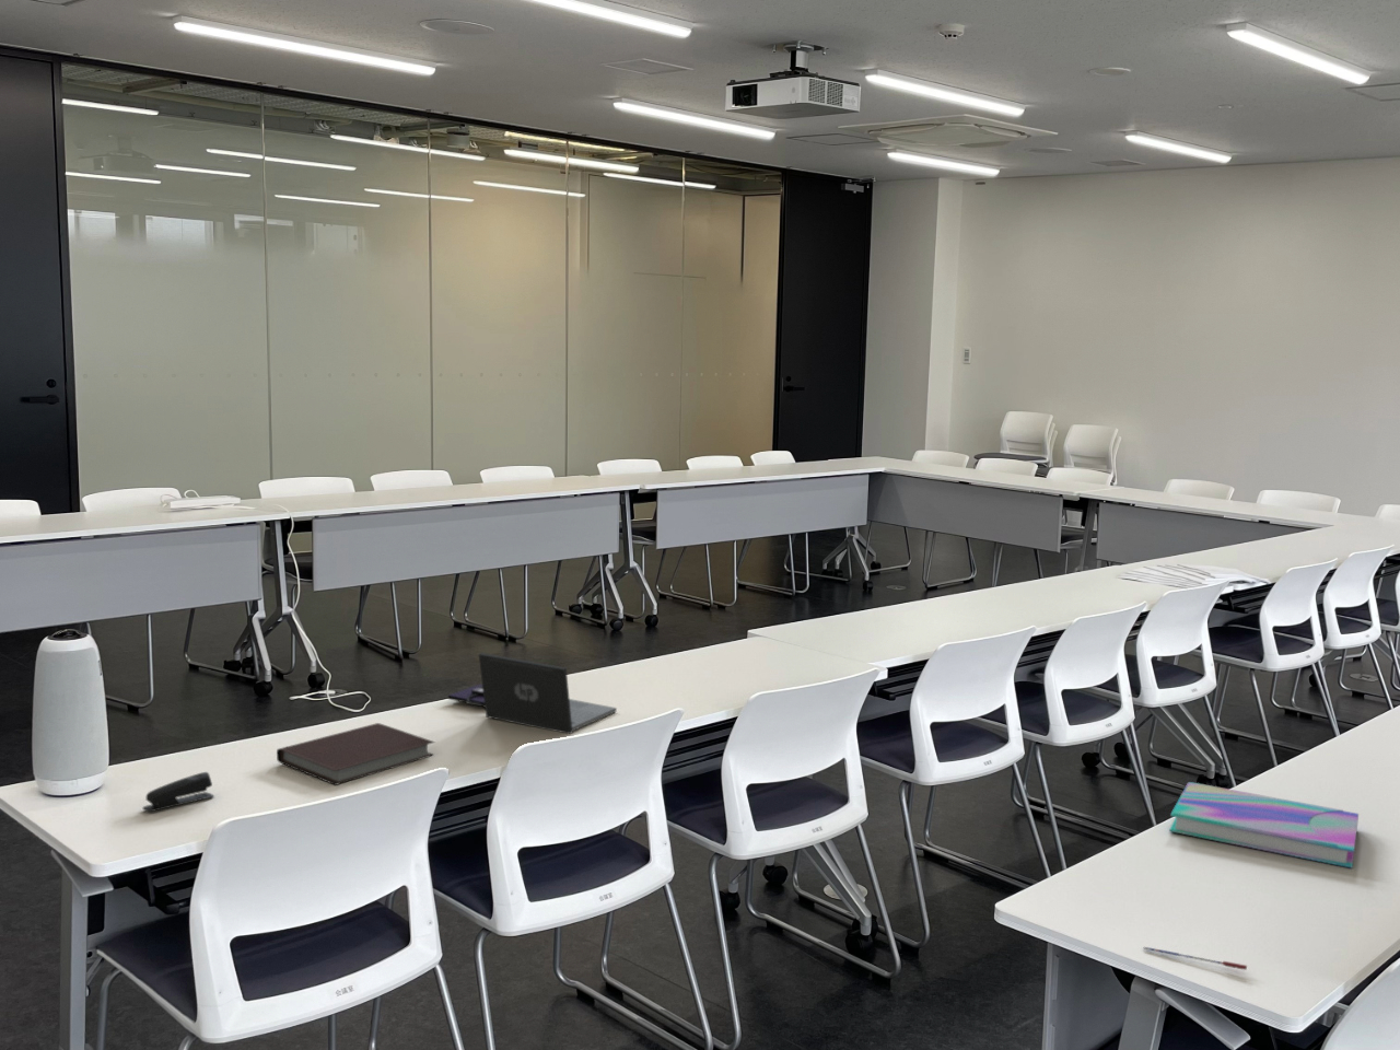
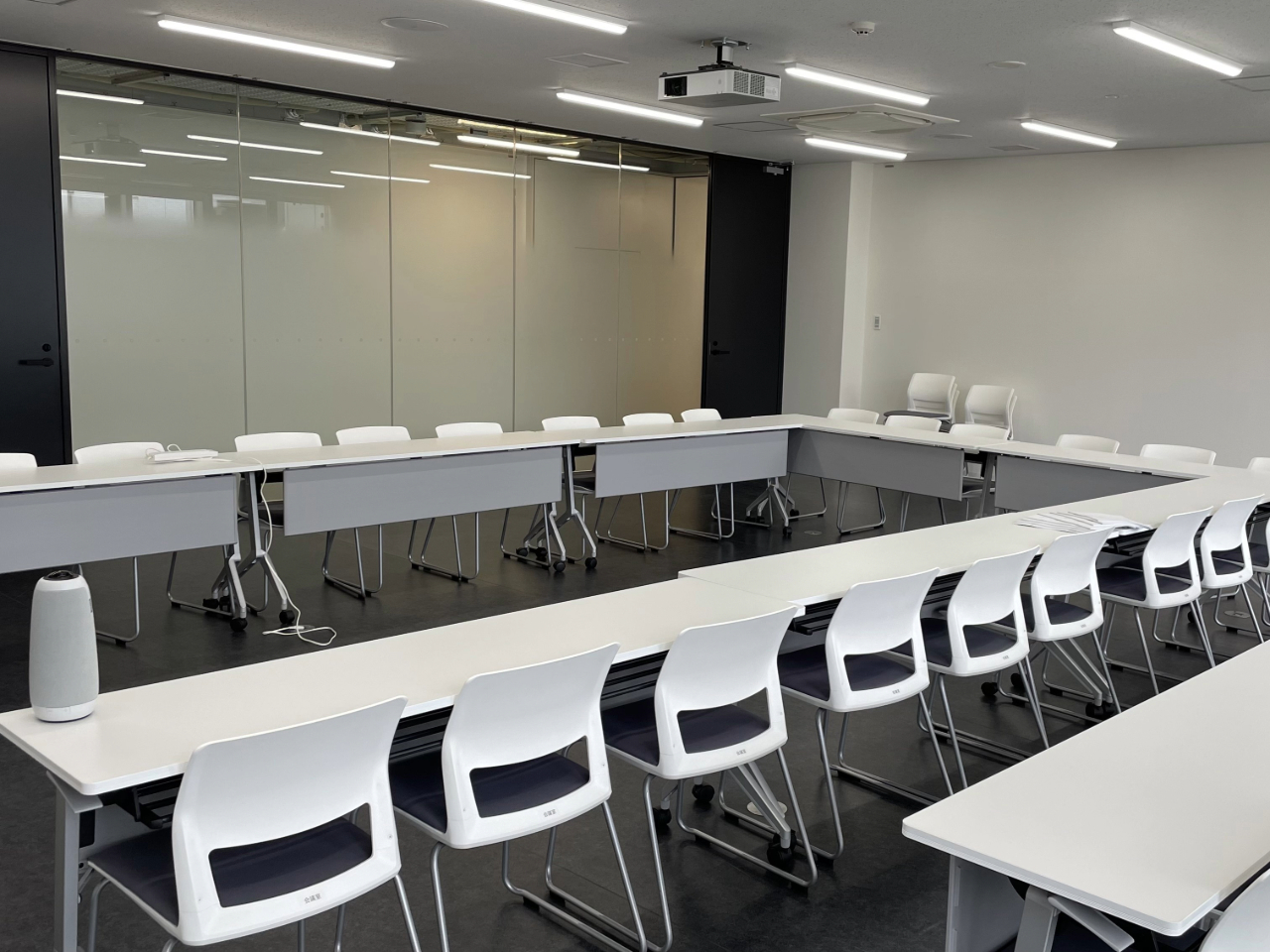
- pen [1143,946,1248,972]
- notebook [276,721,437,786]
- folder [1169,781,1359,869]
- laptop computer [448,652,617,735]
- stapler [141,771,215,813]
